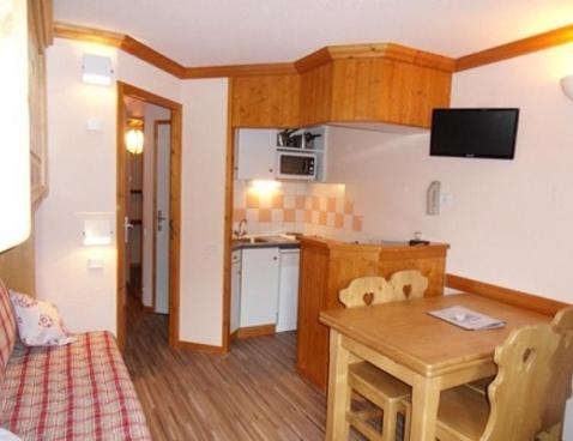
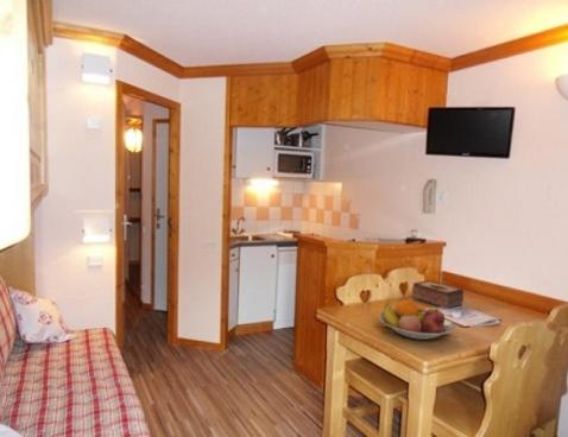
+ tissue box [411,279,465,310]
+ fruit bowl [378,299,456,341]
